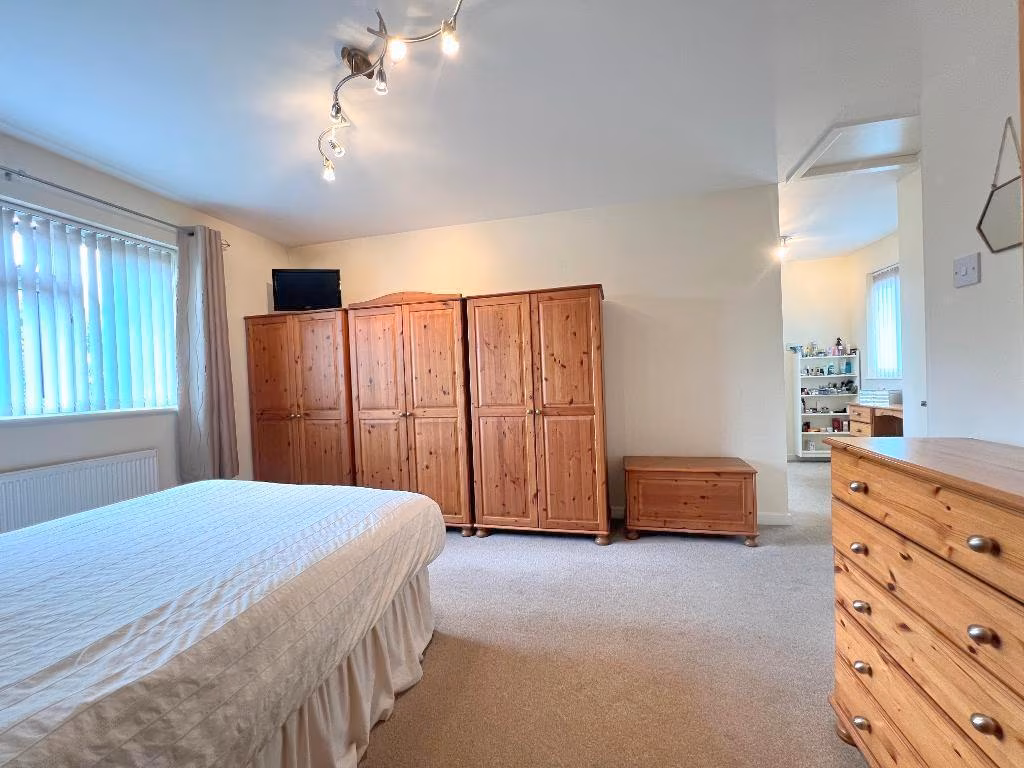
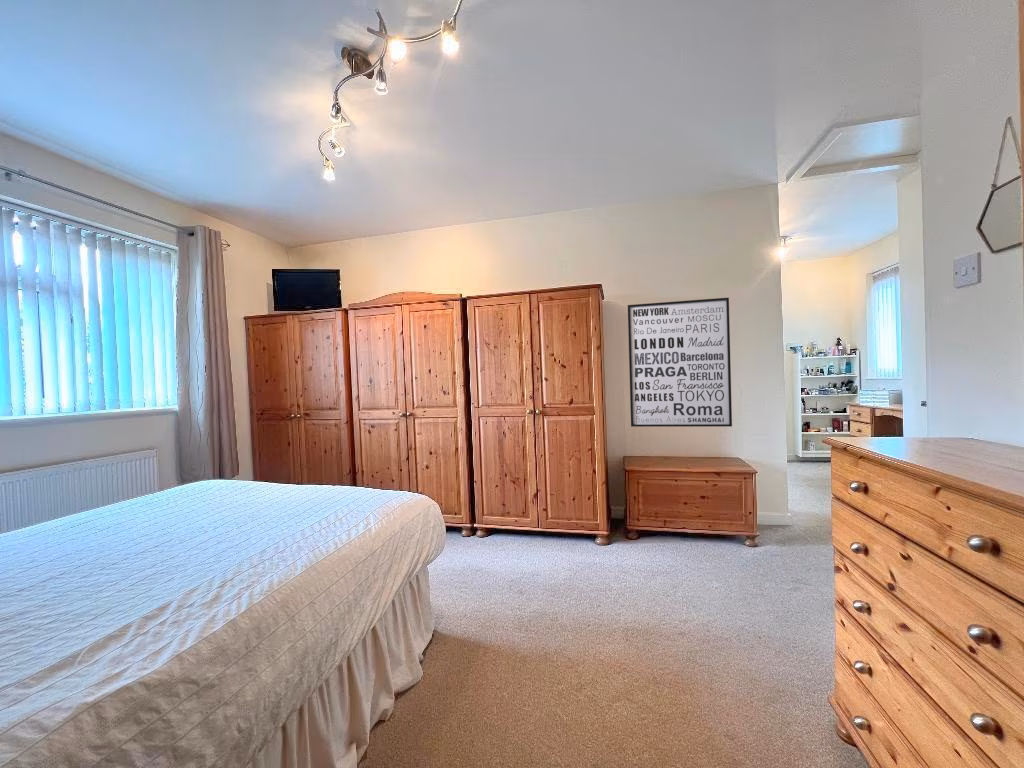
+ wall art [627,297,733,428]
